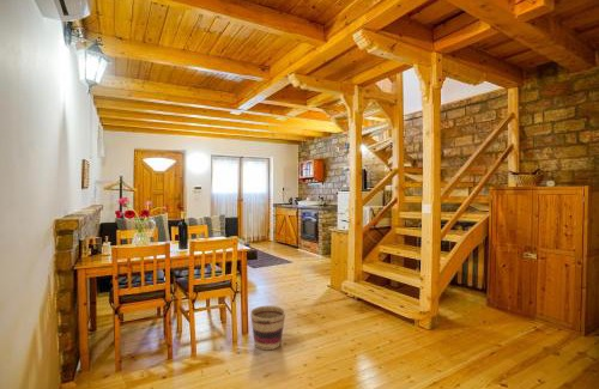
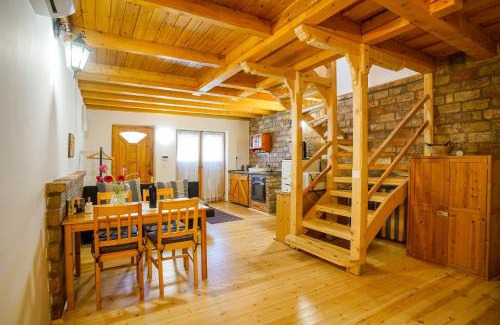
- basket [249,304,286,351]
